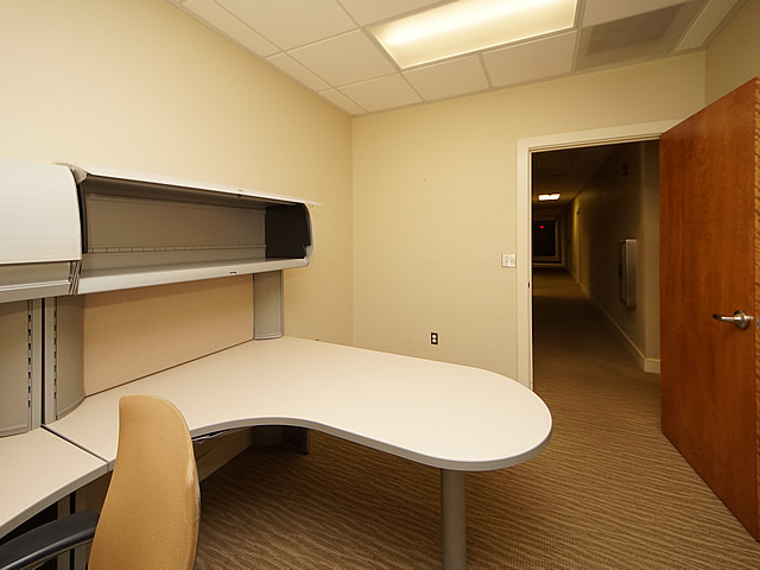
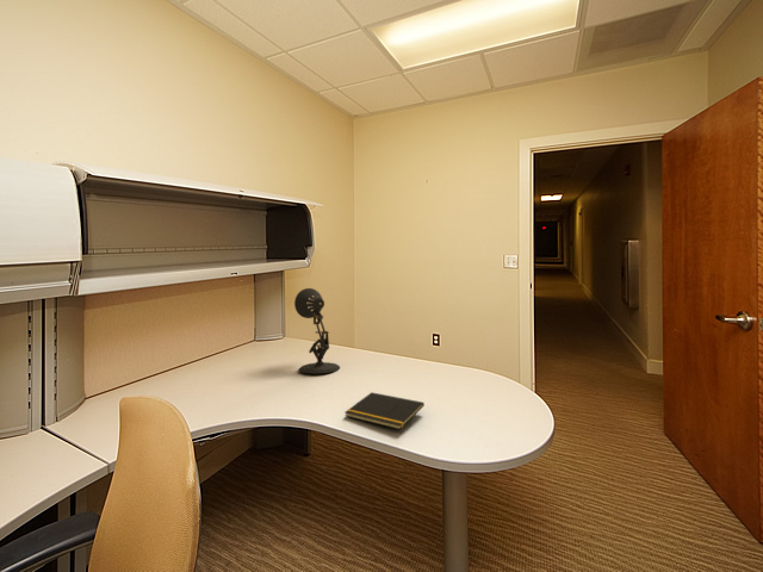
+ desk lamp [293,287,341,374]
+ notepad [345,391,426,430]
